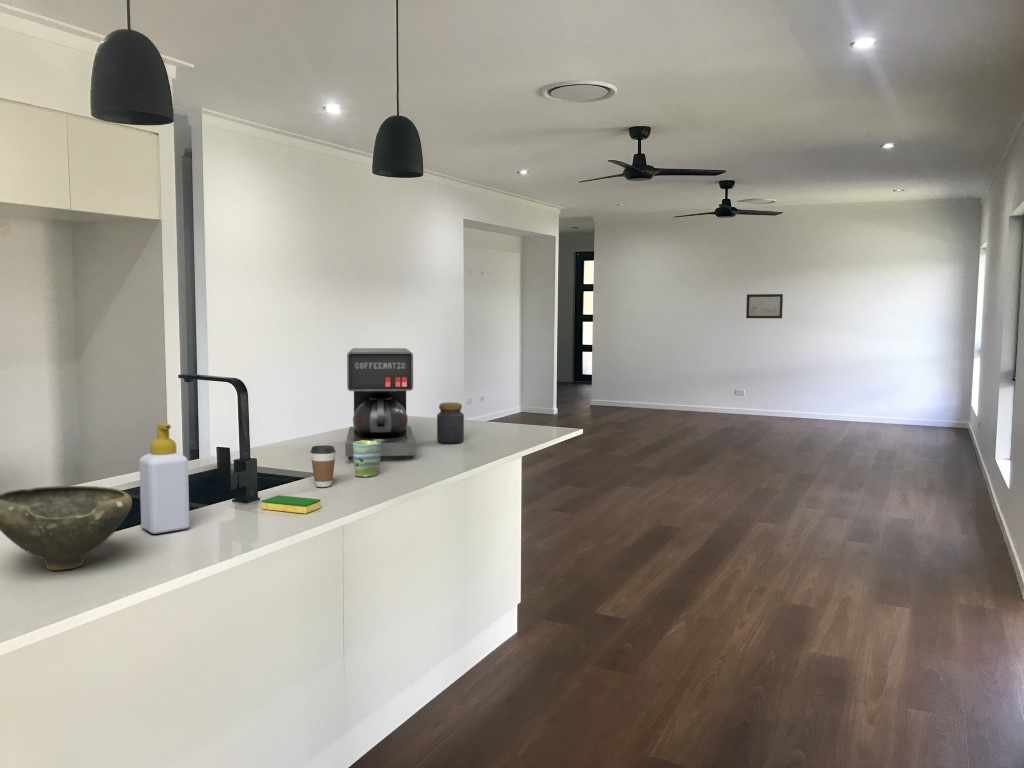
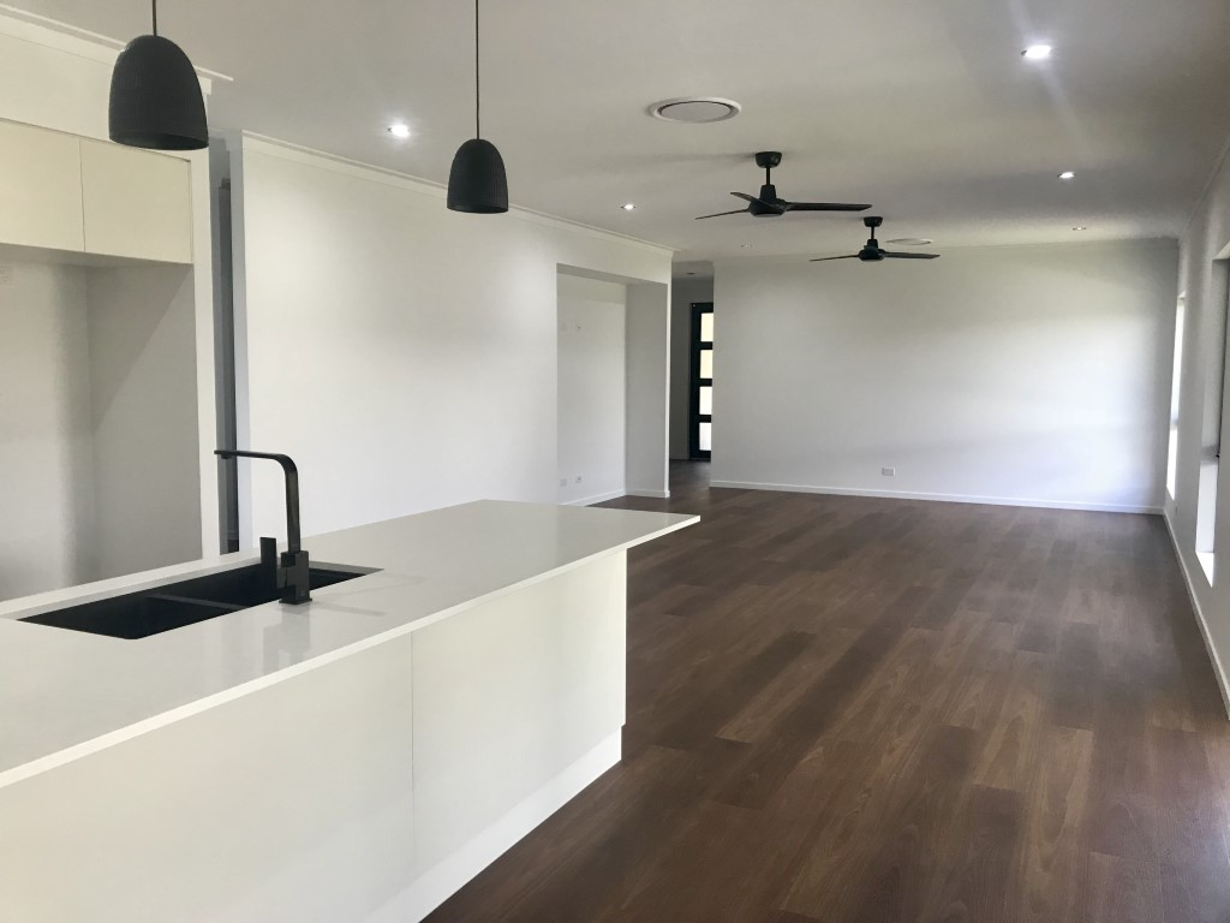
- mug [352,440,382,478]
- wall art [745,293,784,319]
- coffee cup [310,444,337,488]
- dish sponge [261,494,322,515]
- bowl [0,485,133,571]
- soap bottle [138,422,190,535]
- jar [436,401,465,445]
- coffee maker [344,347,417,461]
